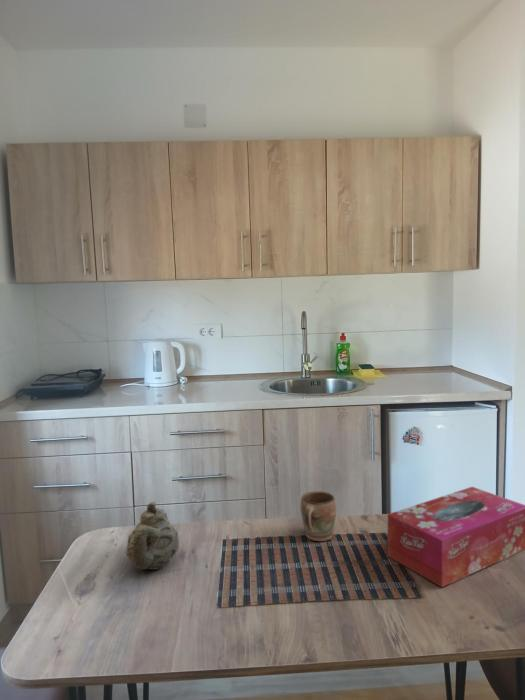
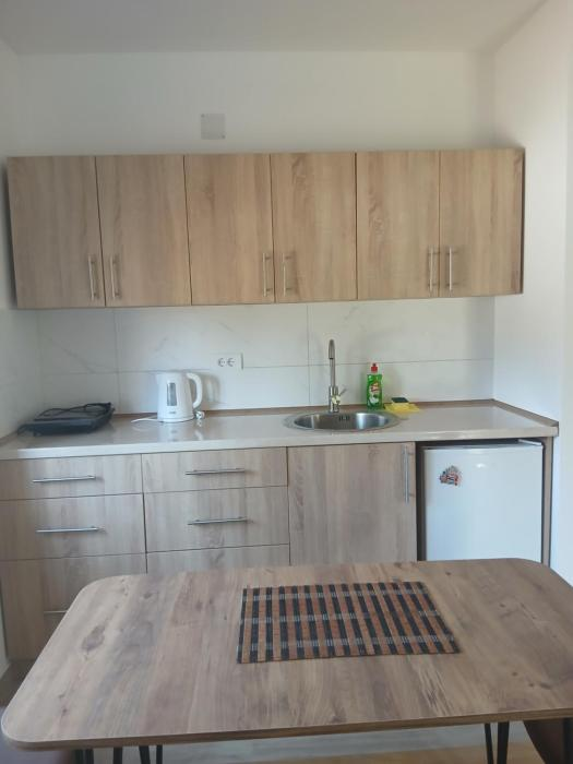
- teapot [125,501,180,571]
- tissue box [387,486,525,588]
- mug [300,490,337,542]
